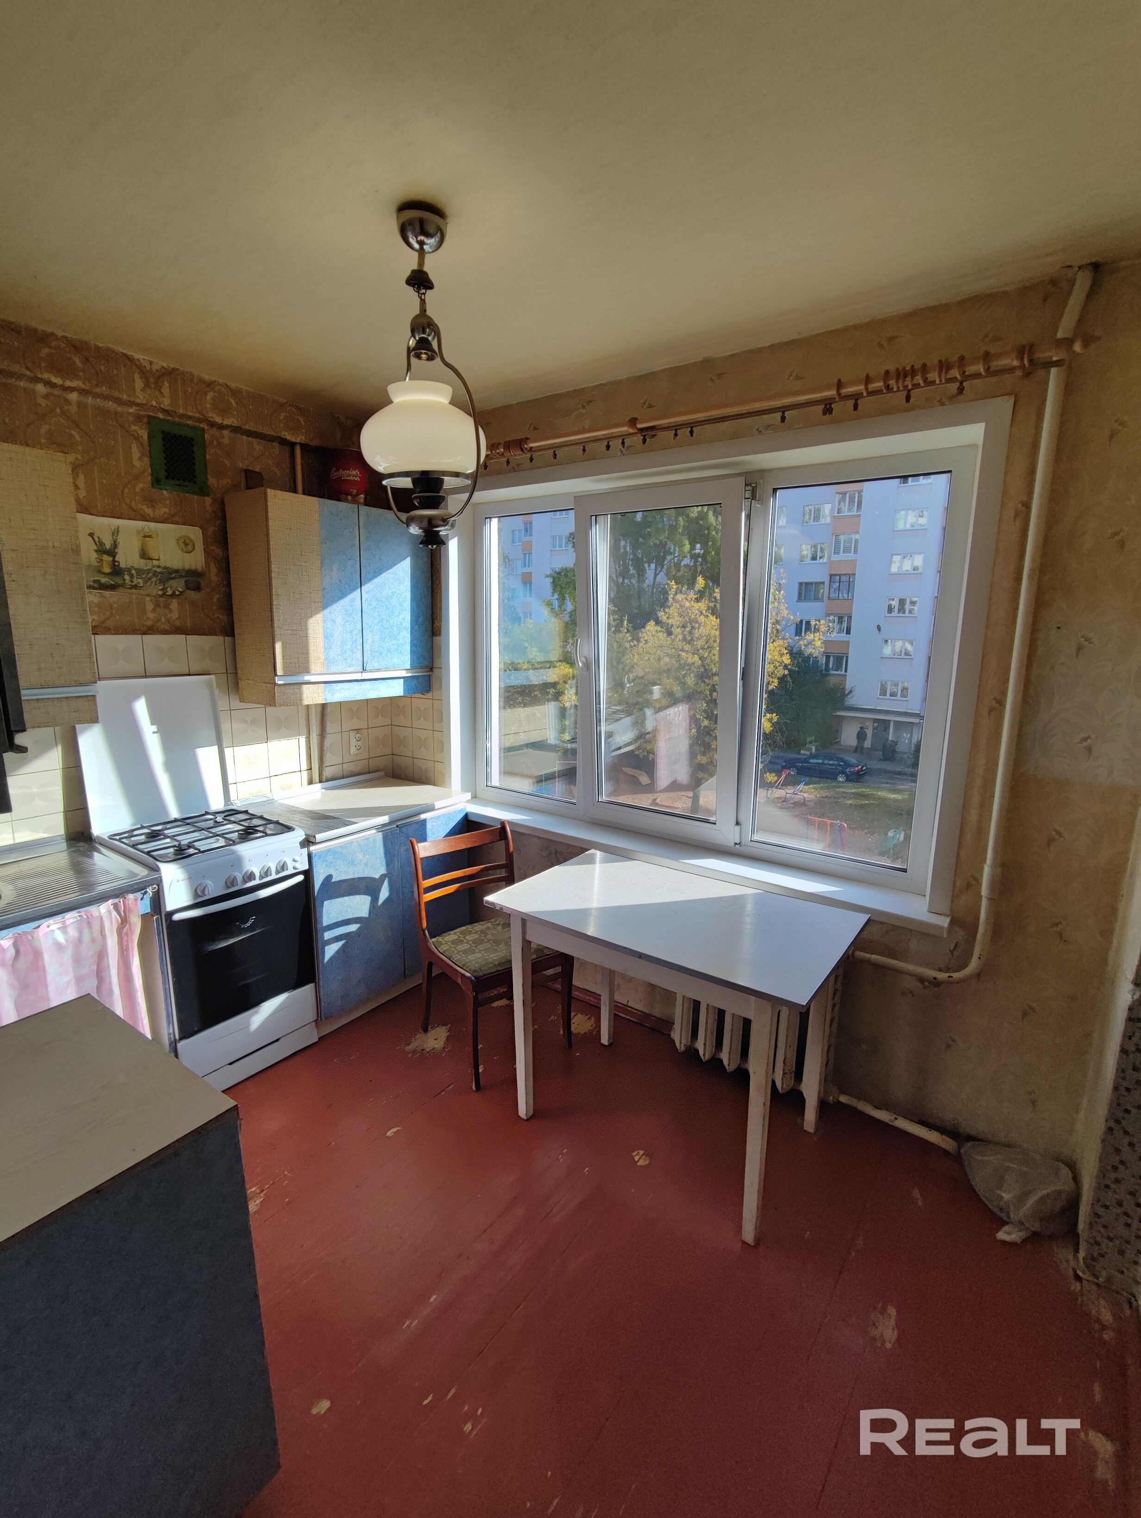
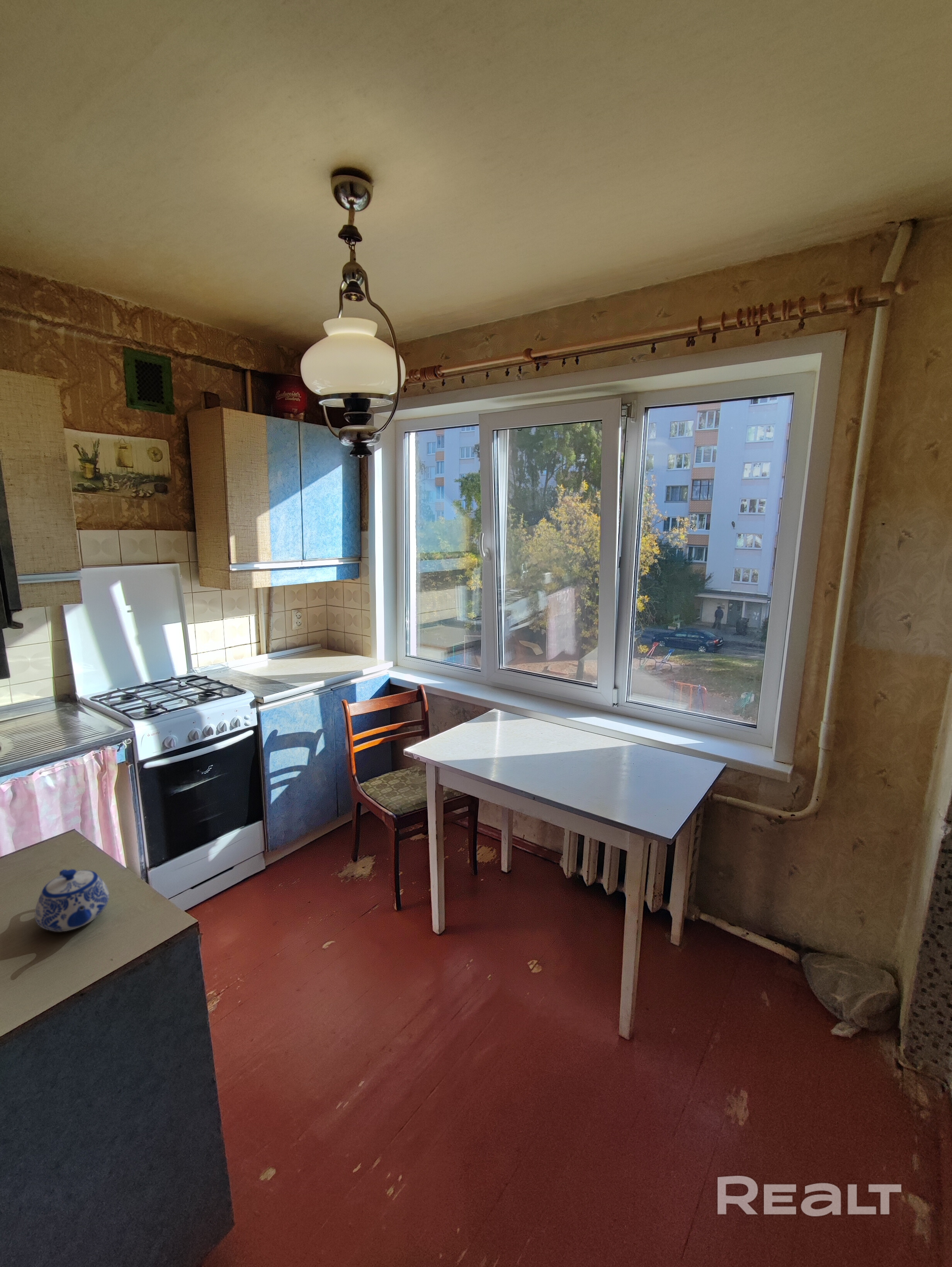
+ teapot [34,869,110,932]
